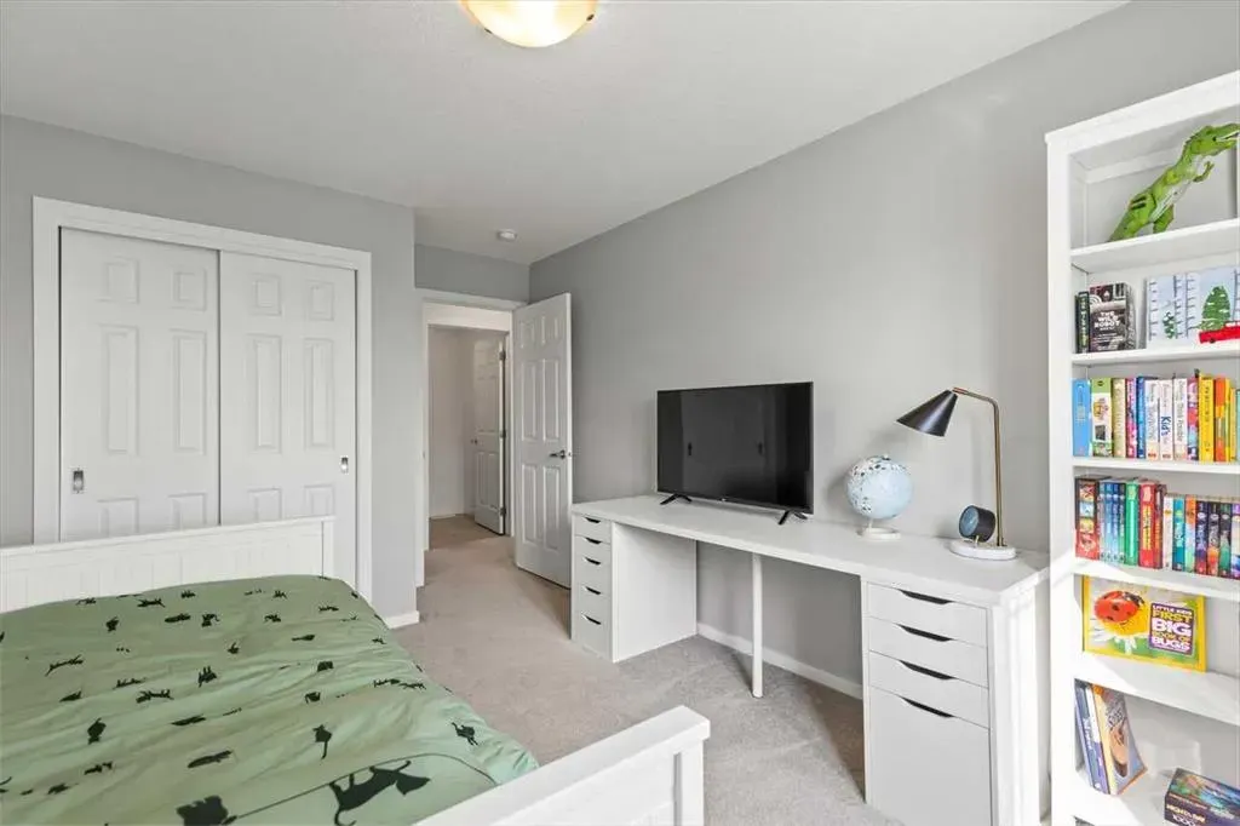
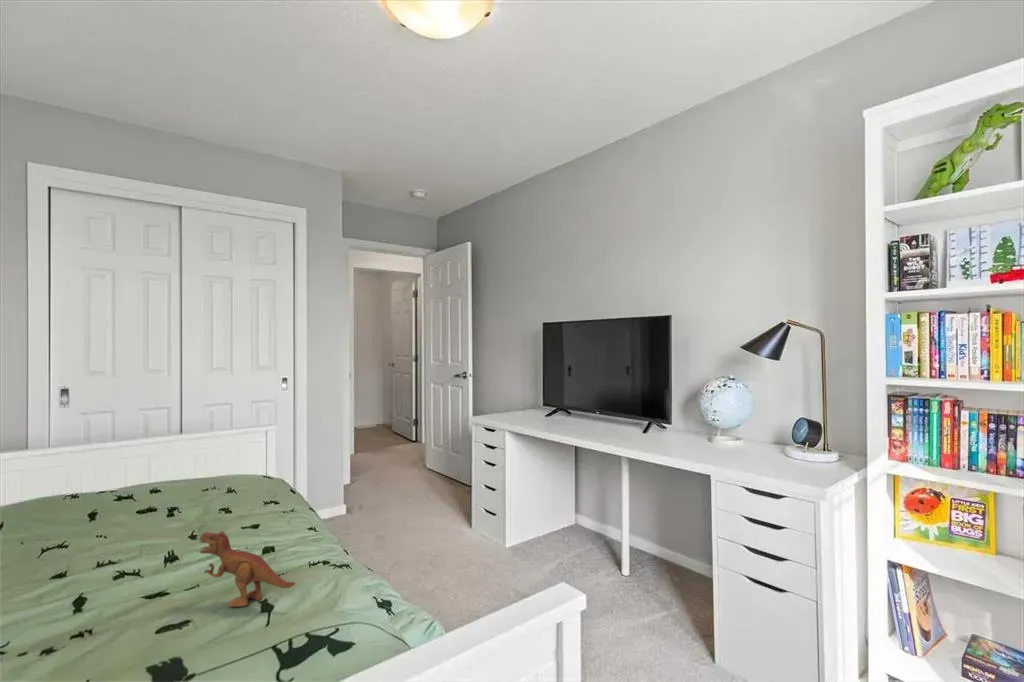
+ toy dinosaur [198,530,296,608]
